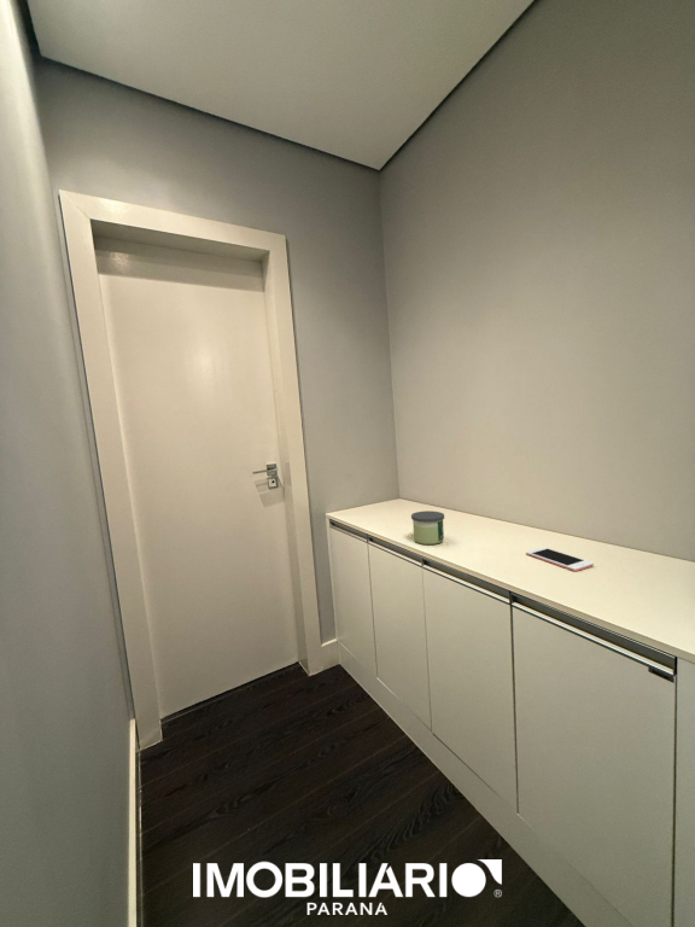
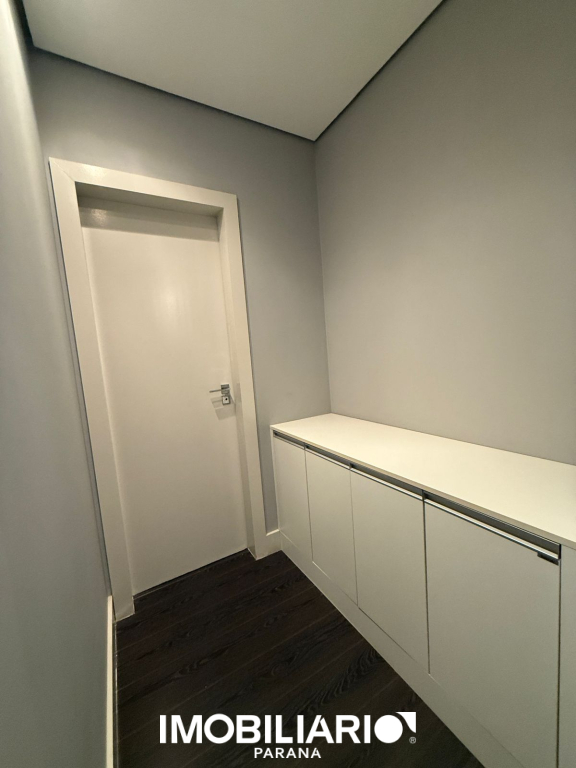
- candle [410,509,445,546]
- cell phone [525,546,595,572]
